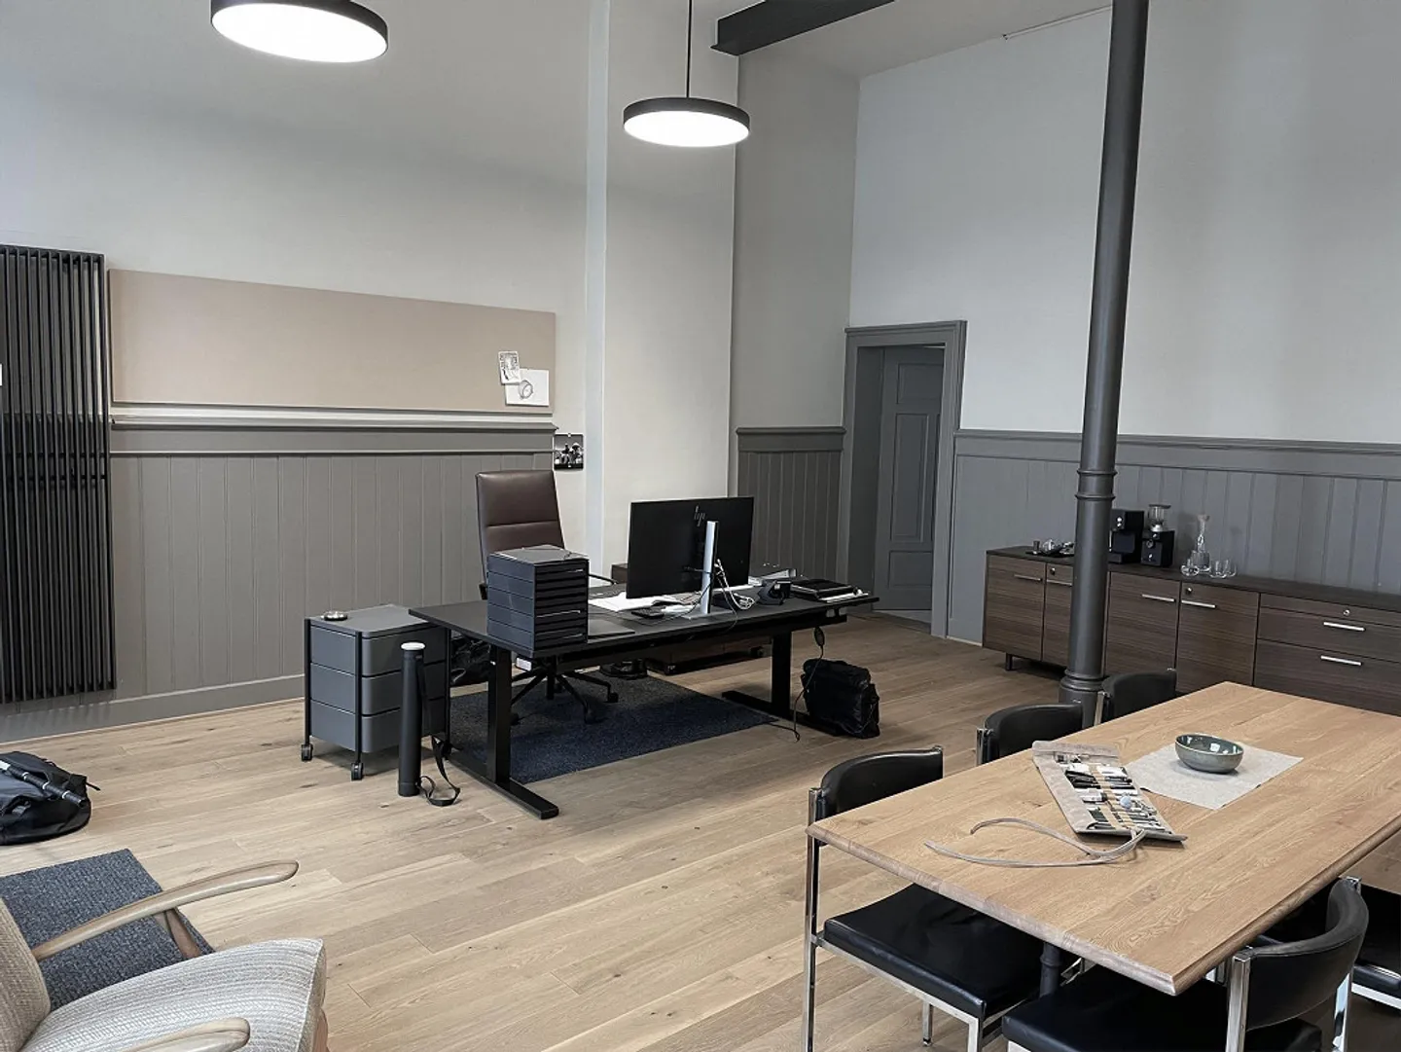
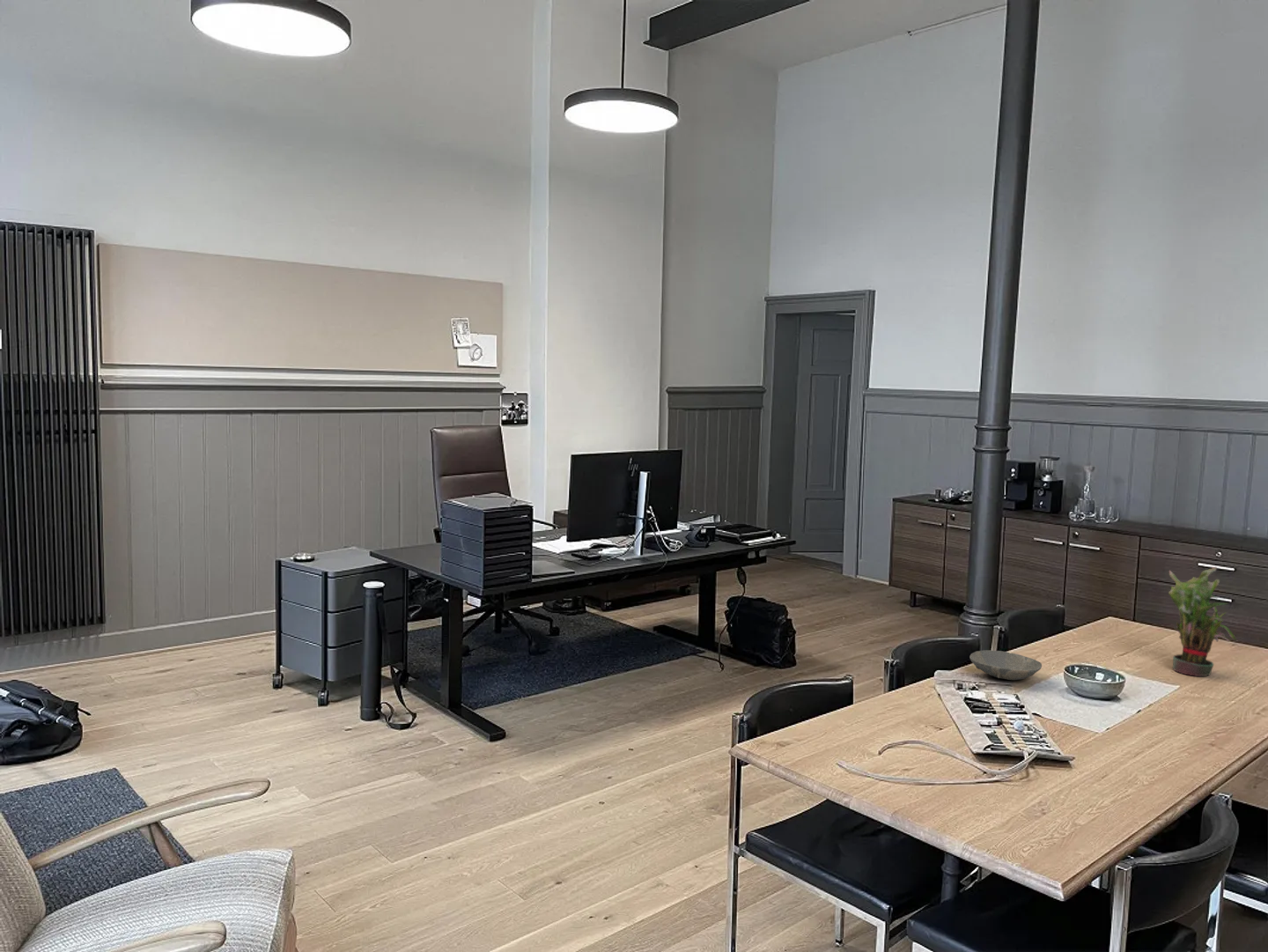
+ potted plant [1168,565,1238,677]
+ bowl [969,649,1043,681]
